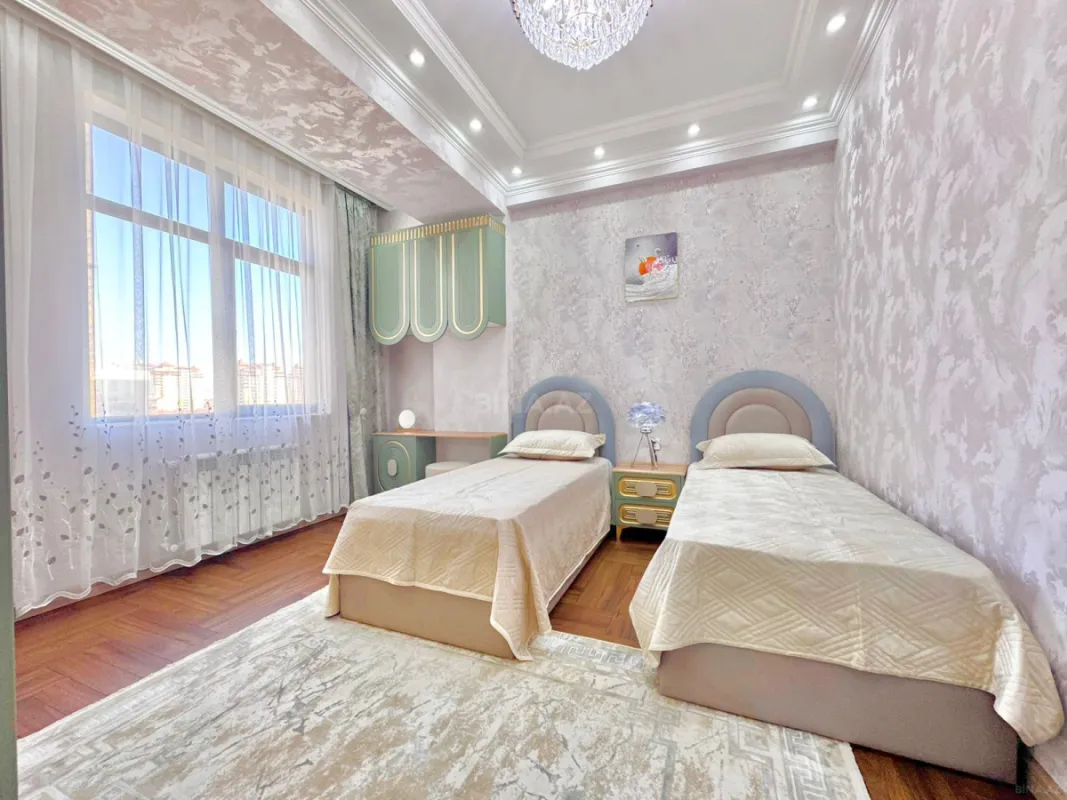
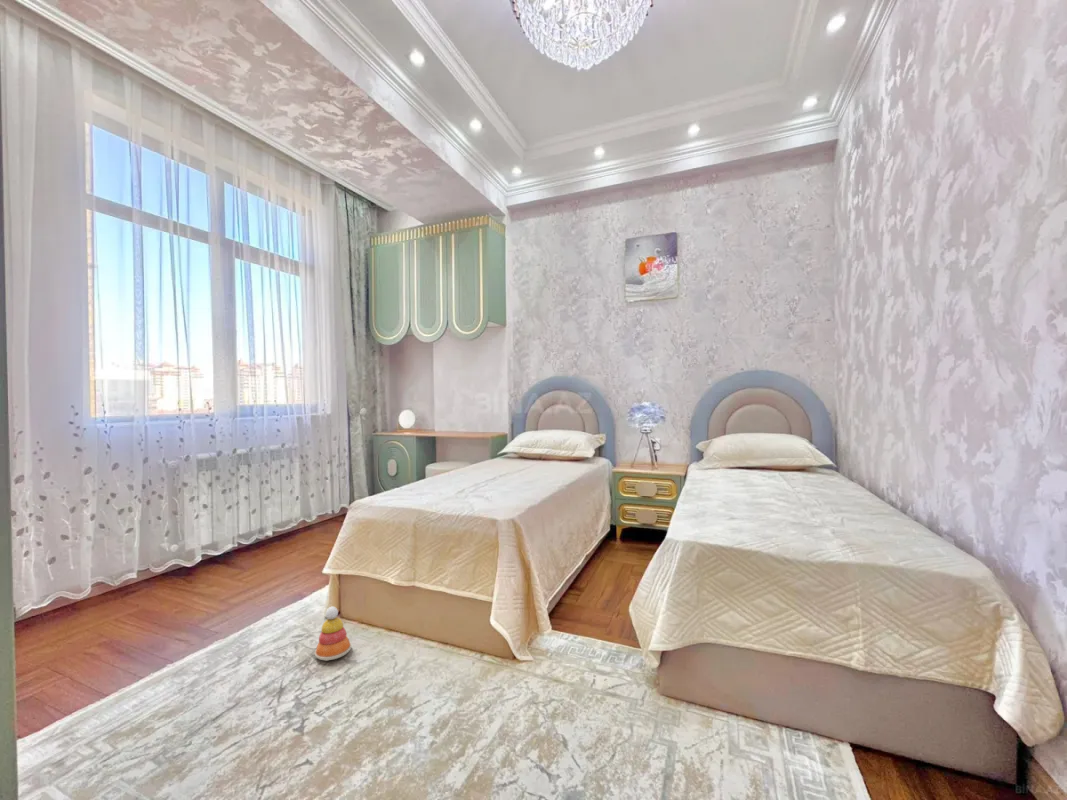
+ stacking toy [314,606,352,662]
